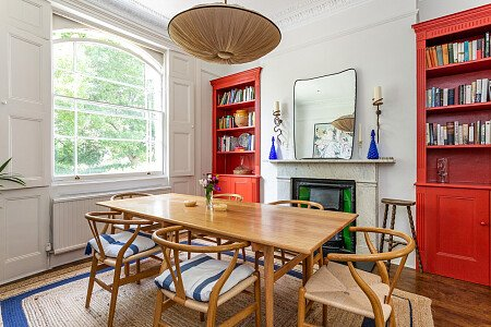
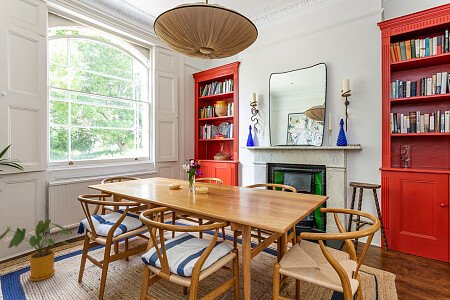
+ house plant [0,219,74,282]
